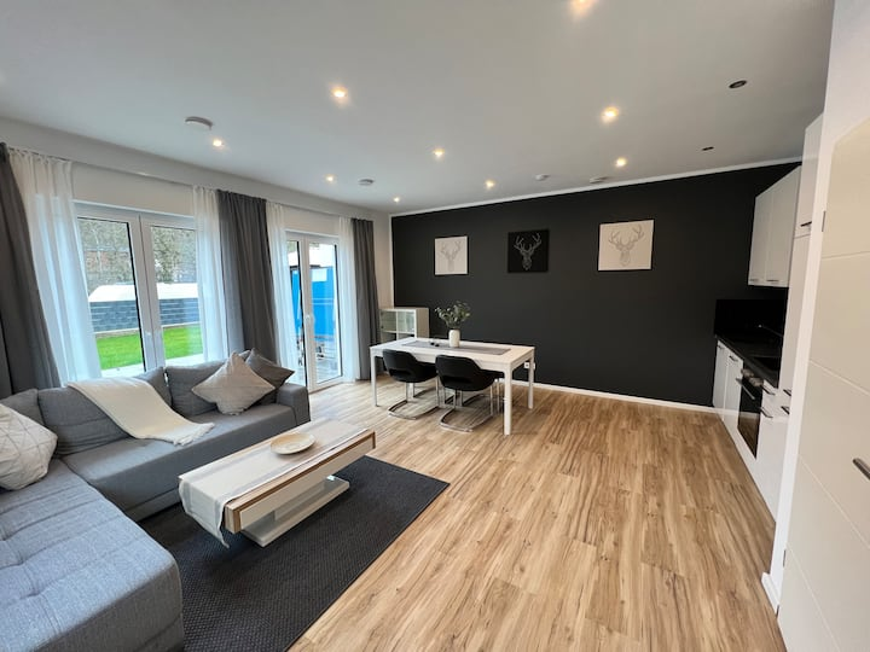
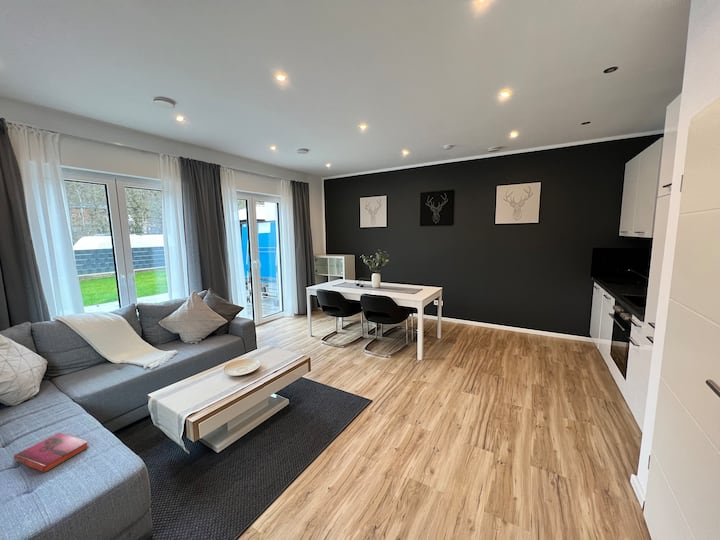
+ hardback book [13,432,89,473]
